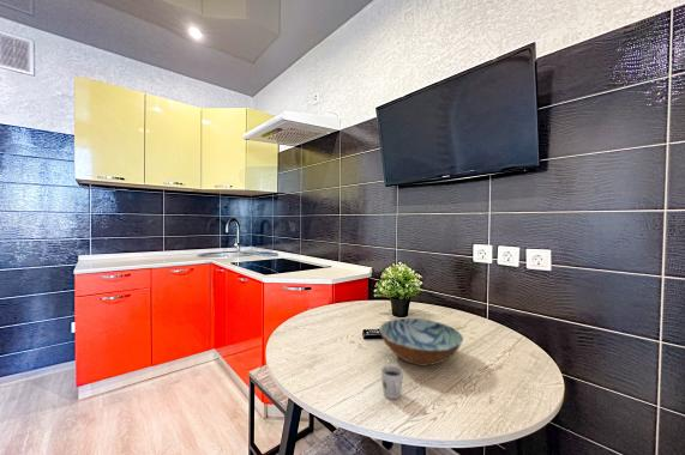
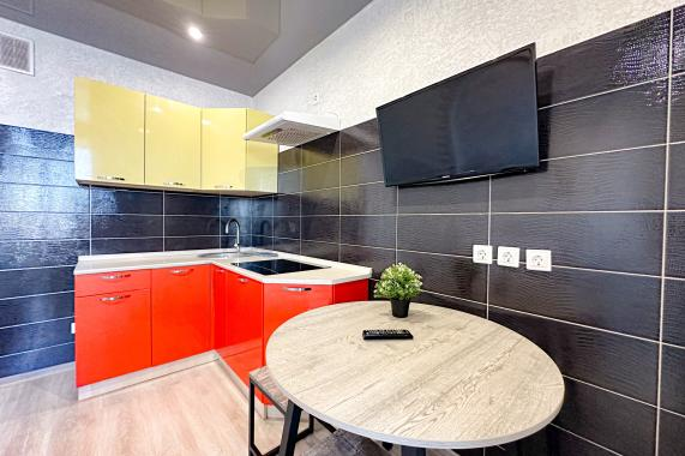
- bowl [378,317,464,368]
- cup [380,364,404,400]
